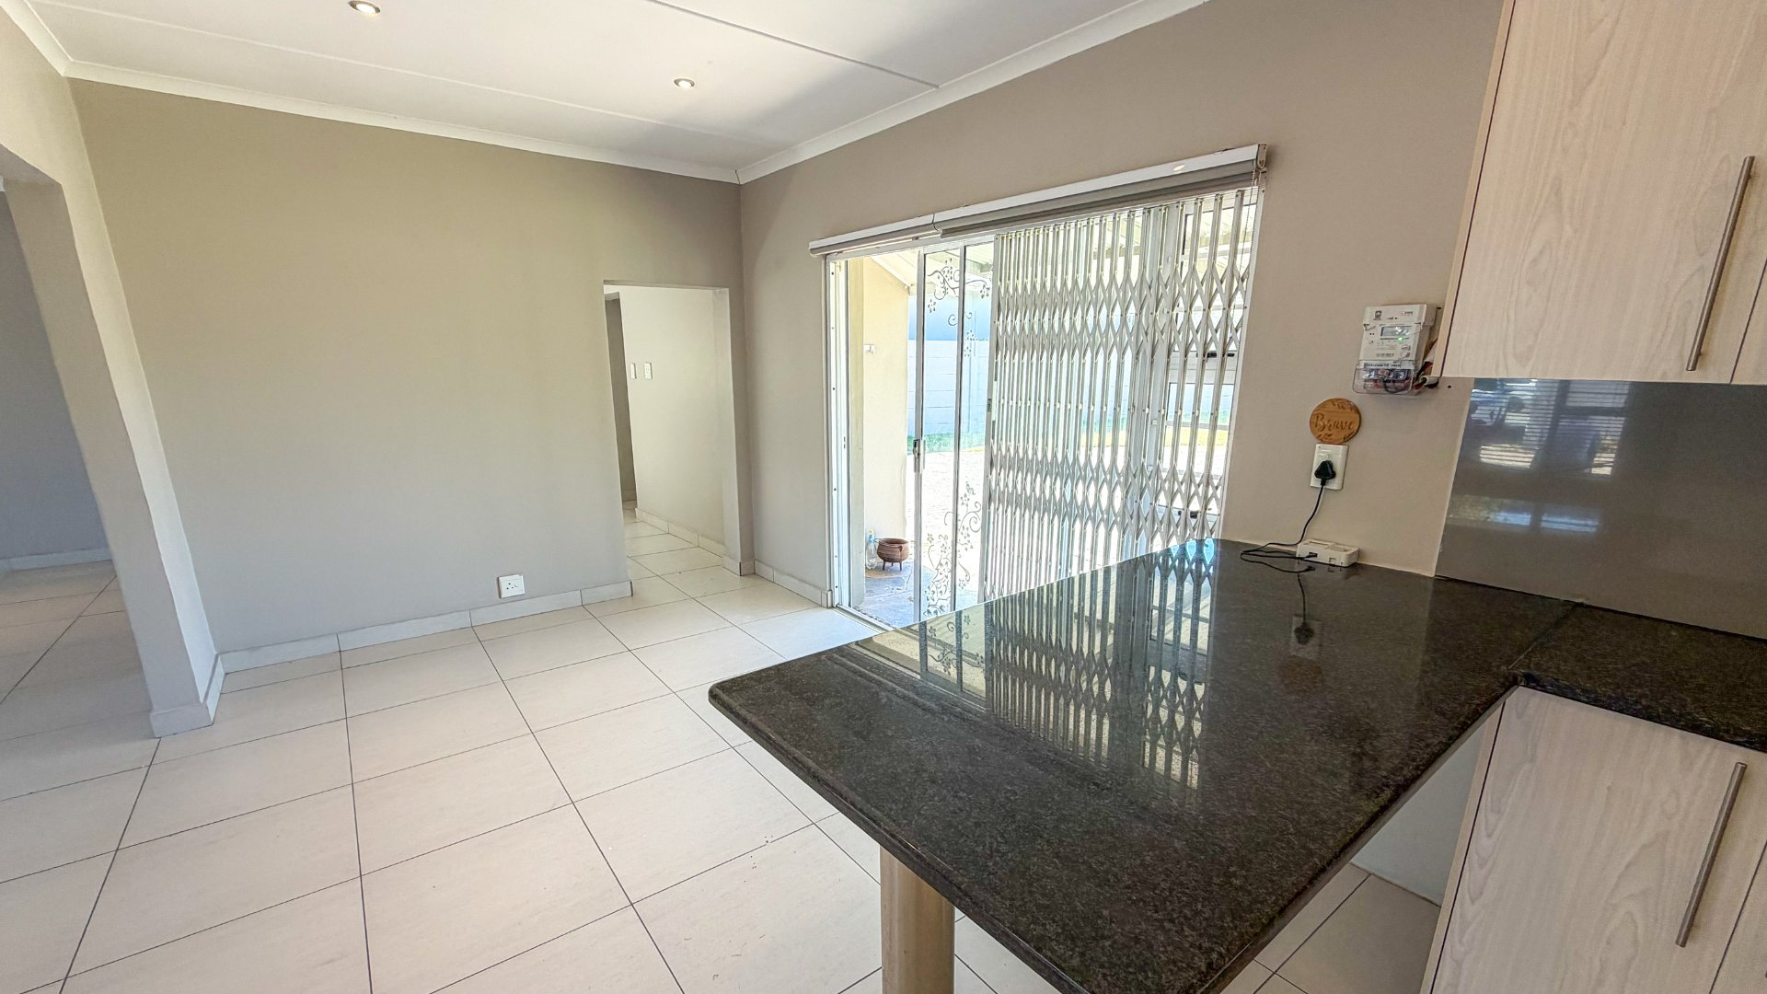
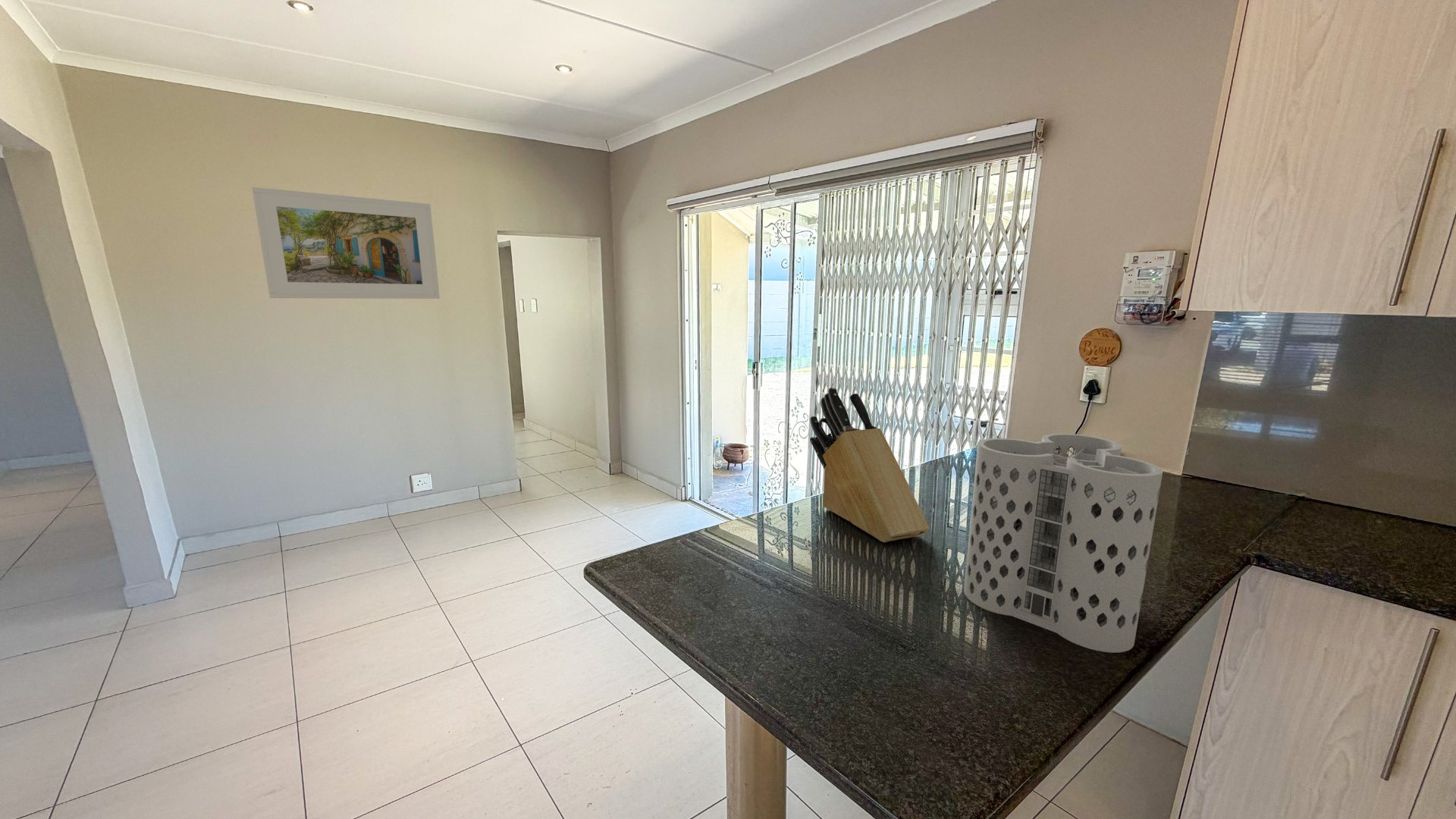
+ utensil holder [963,433,1163,654]
+ knife block [809,387,930,543]
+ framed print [251,187,441,300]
